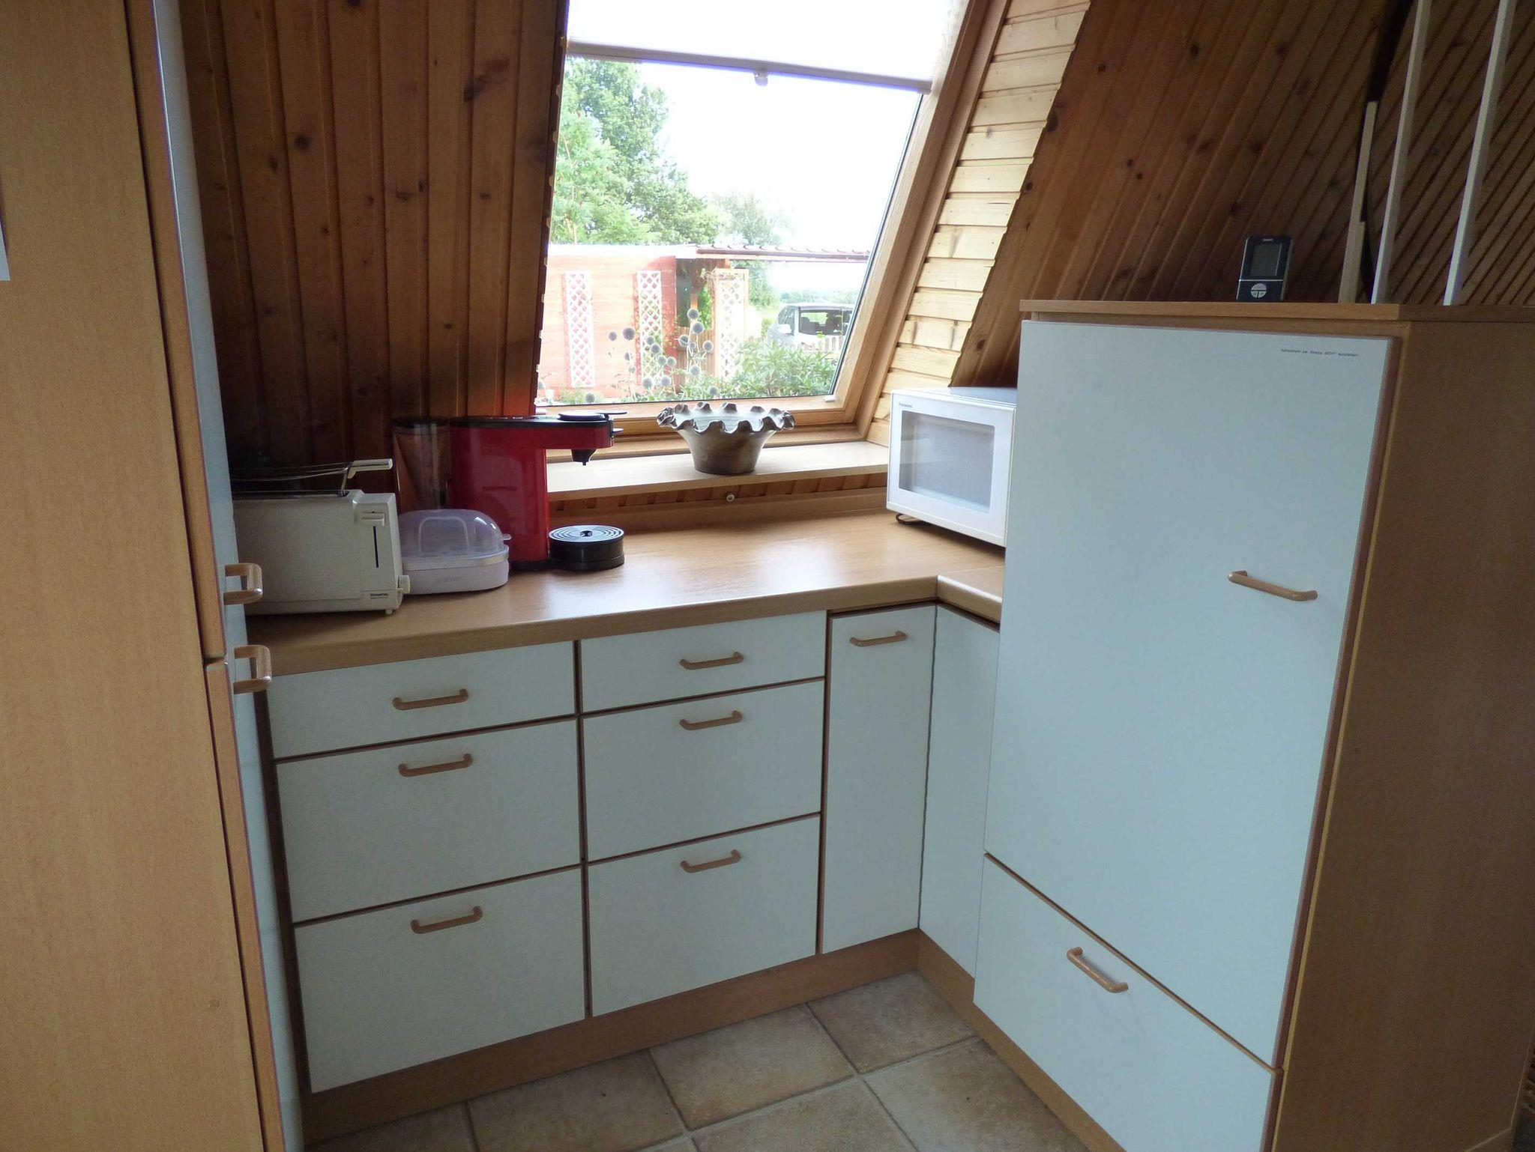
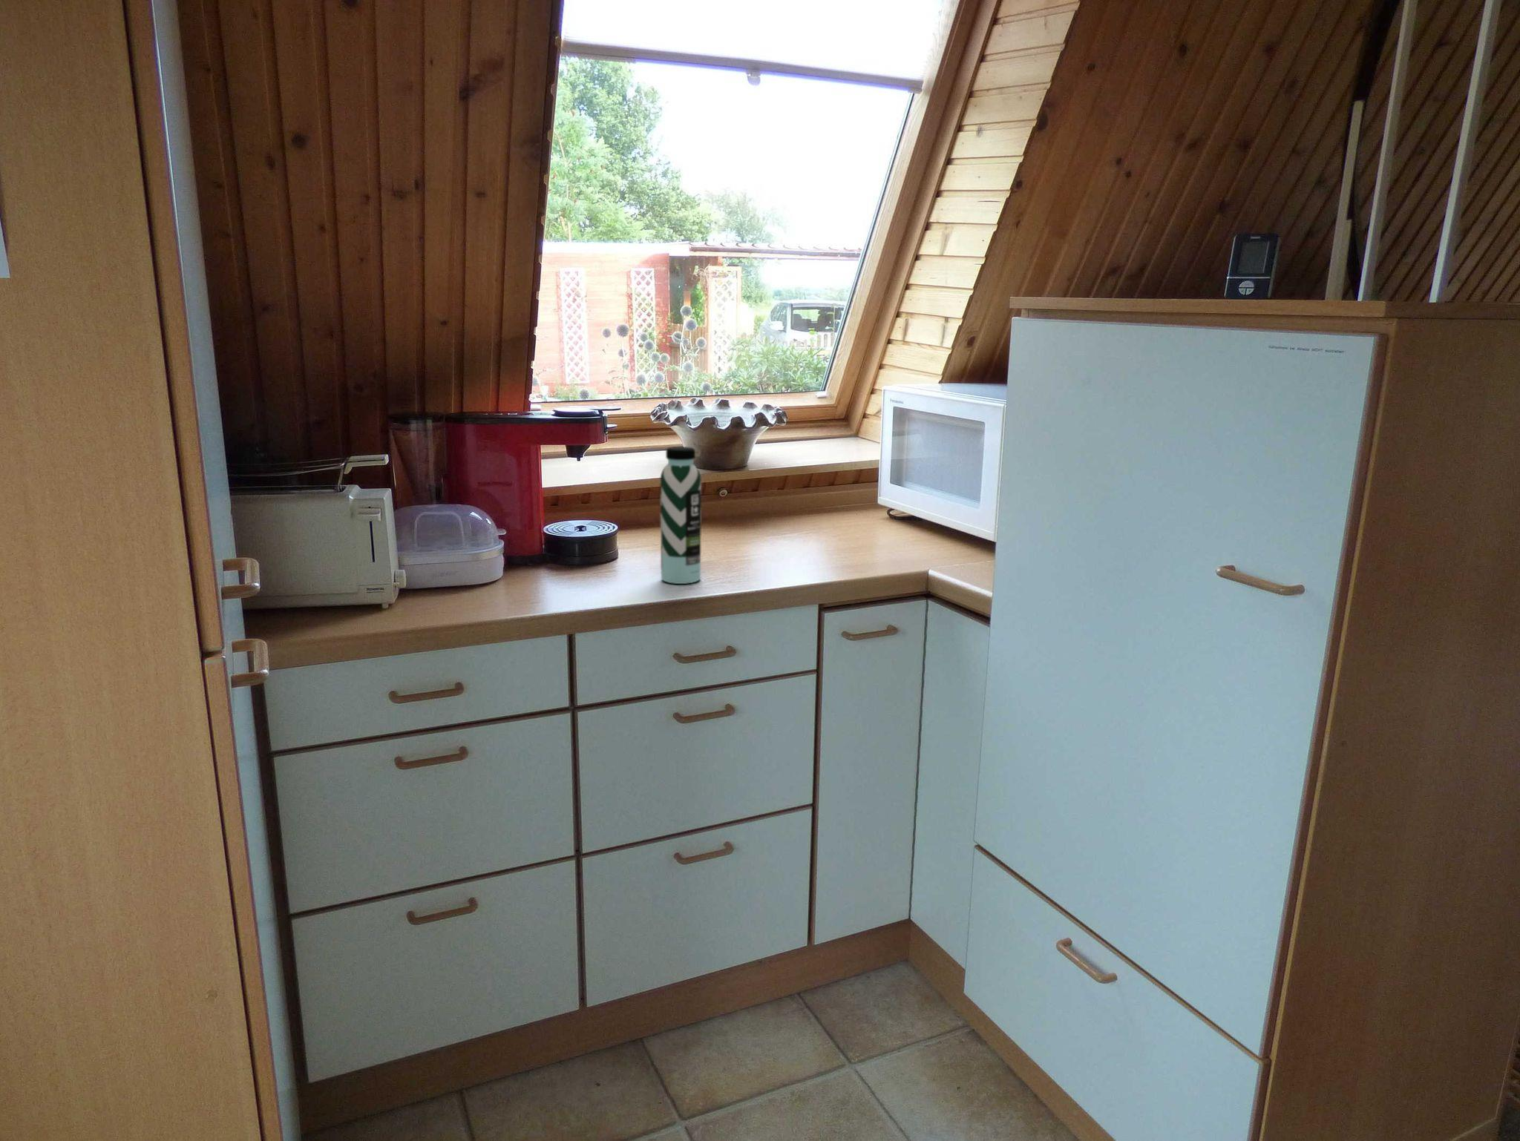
+ water bottle [659,446,702,585]
